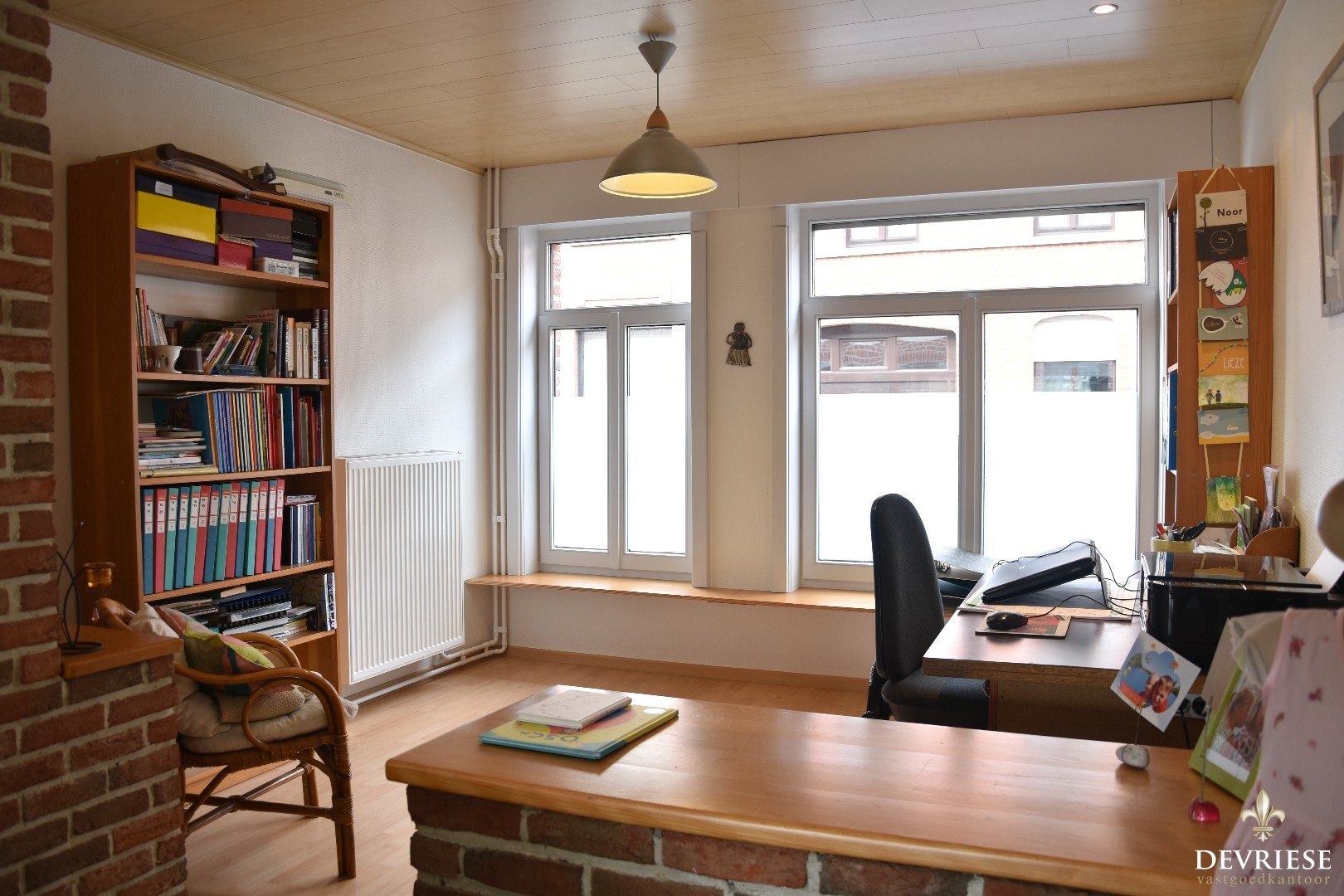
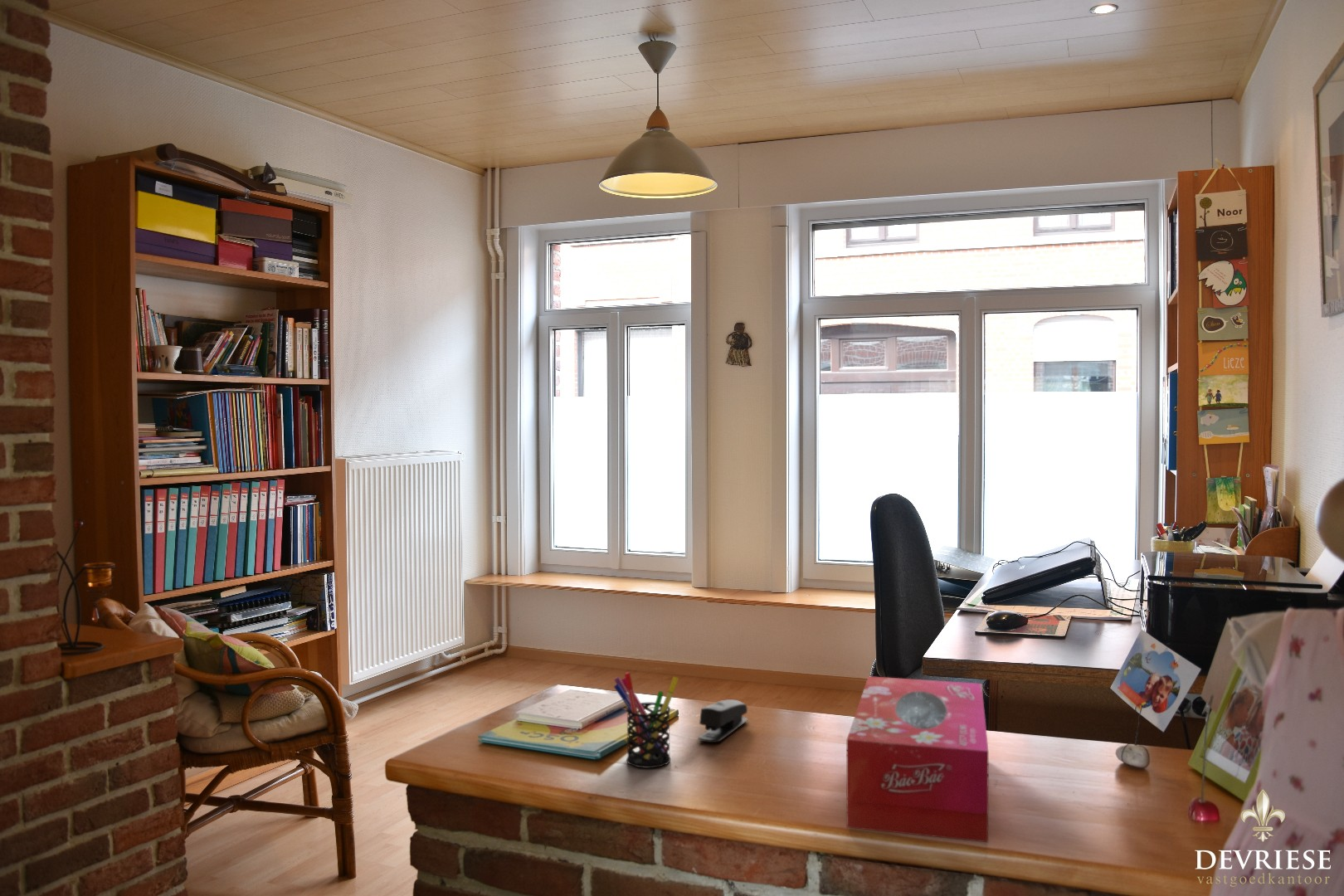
+ stapler [697,699,749,743]
+ tissue box [846,675,989,843]
+ pen holder [613,671,679,769]
